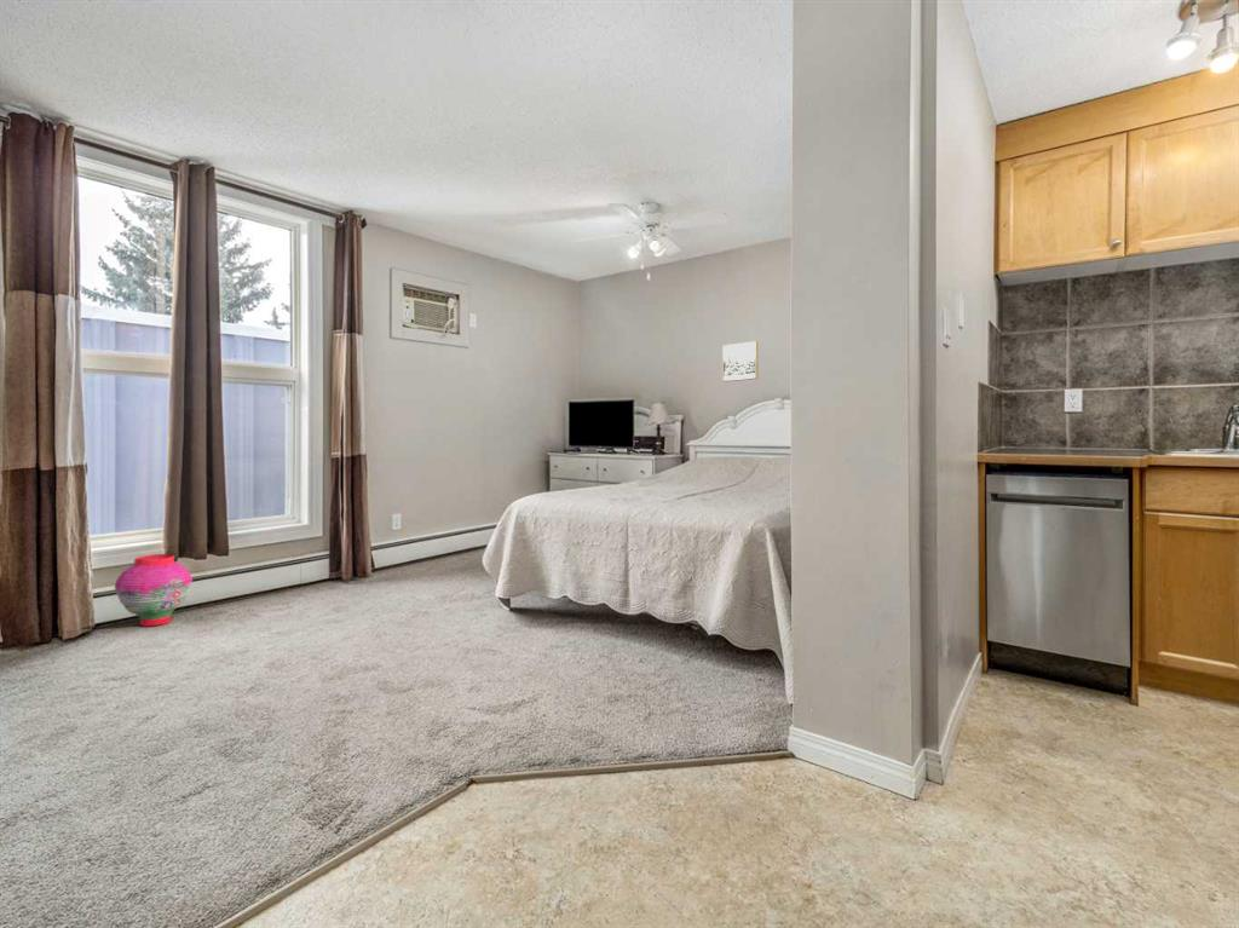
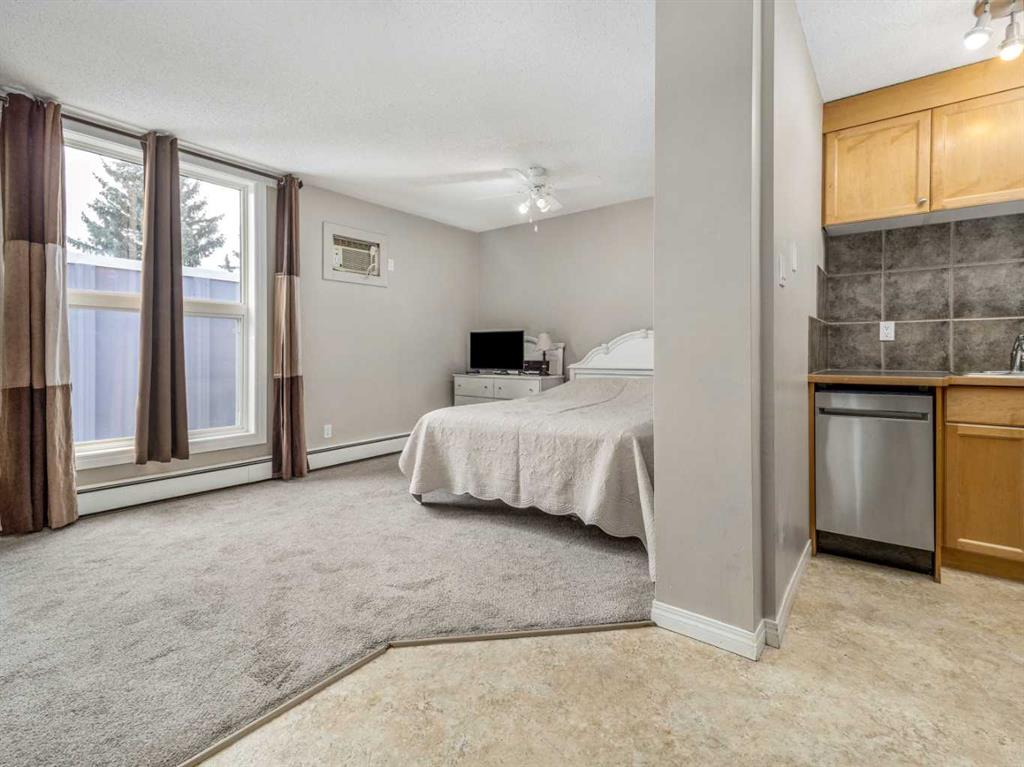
- wall art [721,340,759,382]
- lantern [114,553,194,628]
